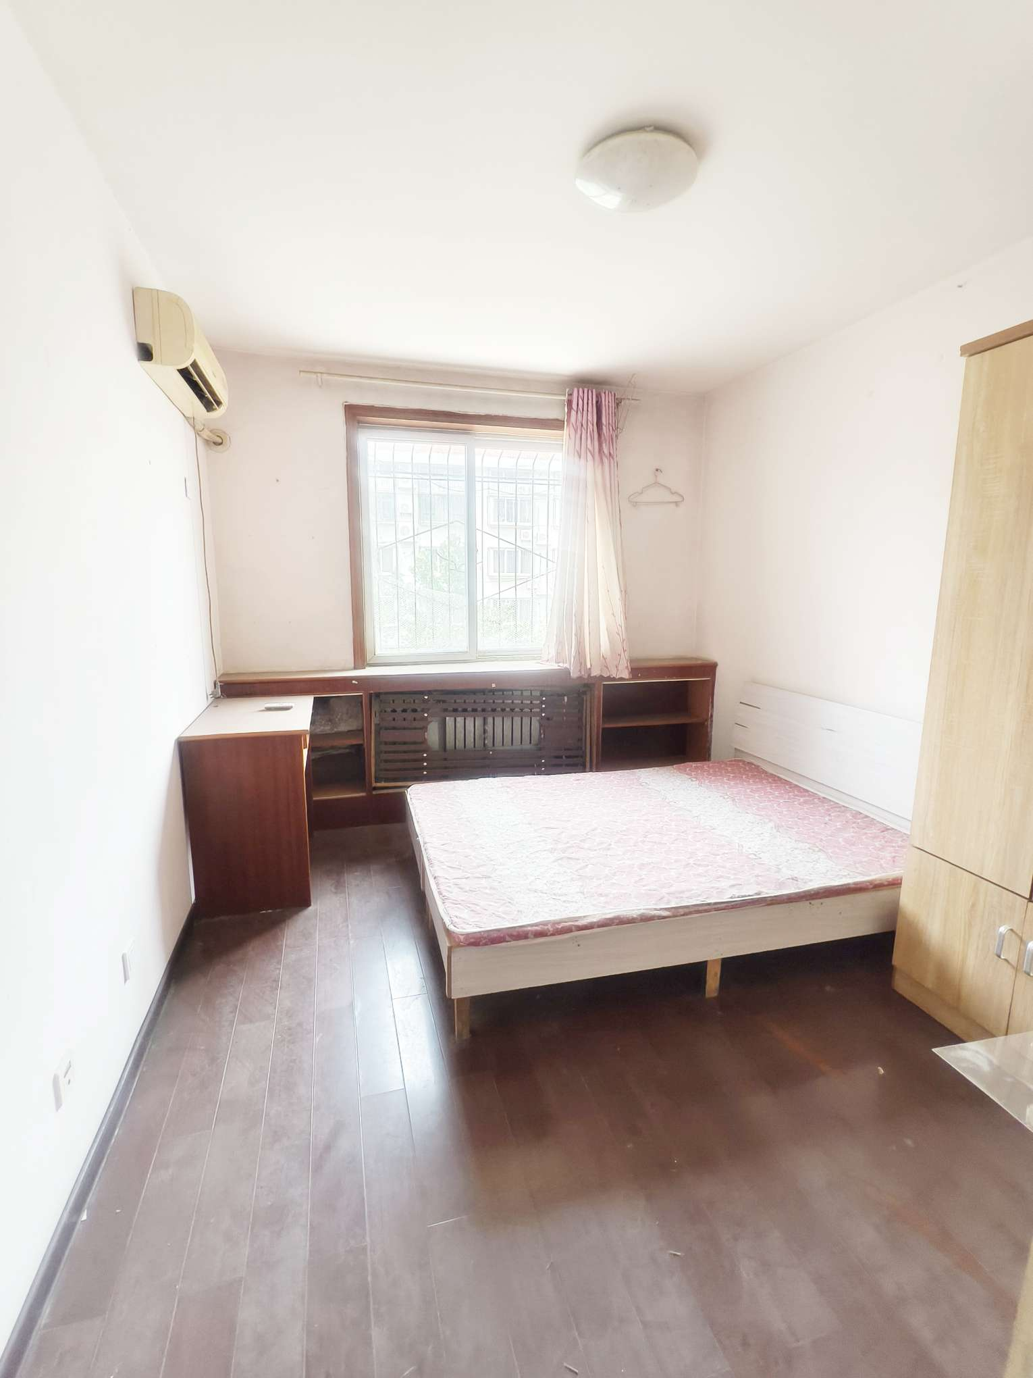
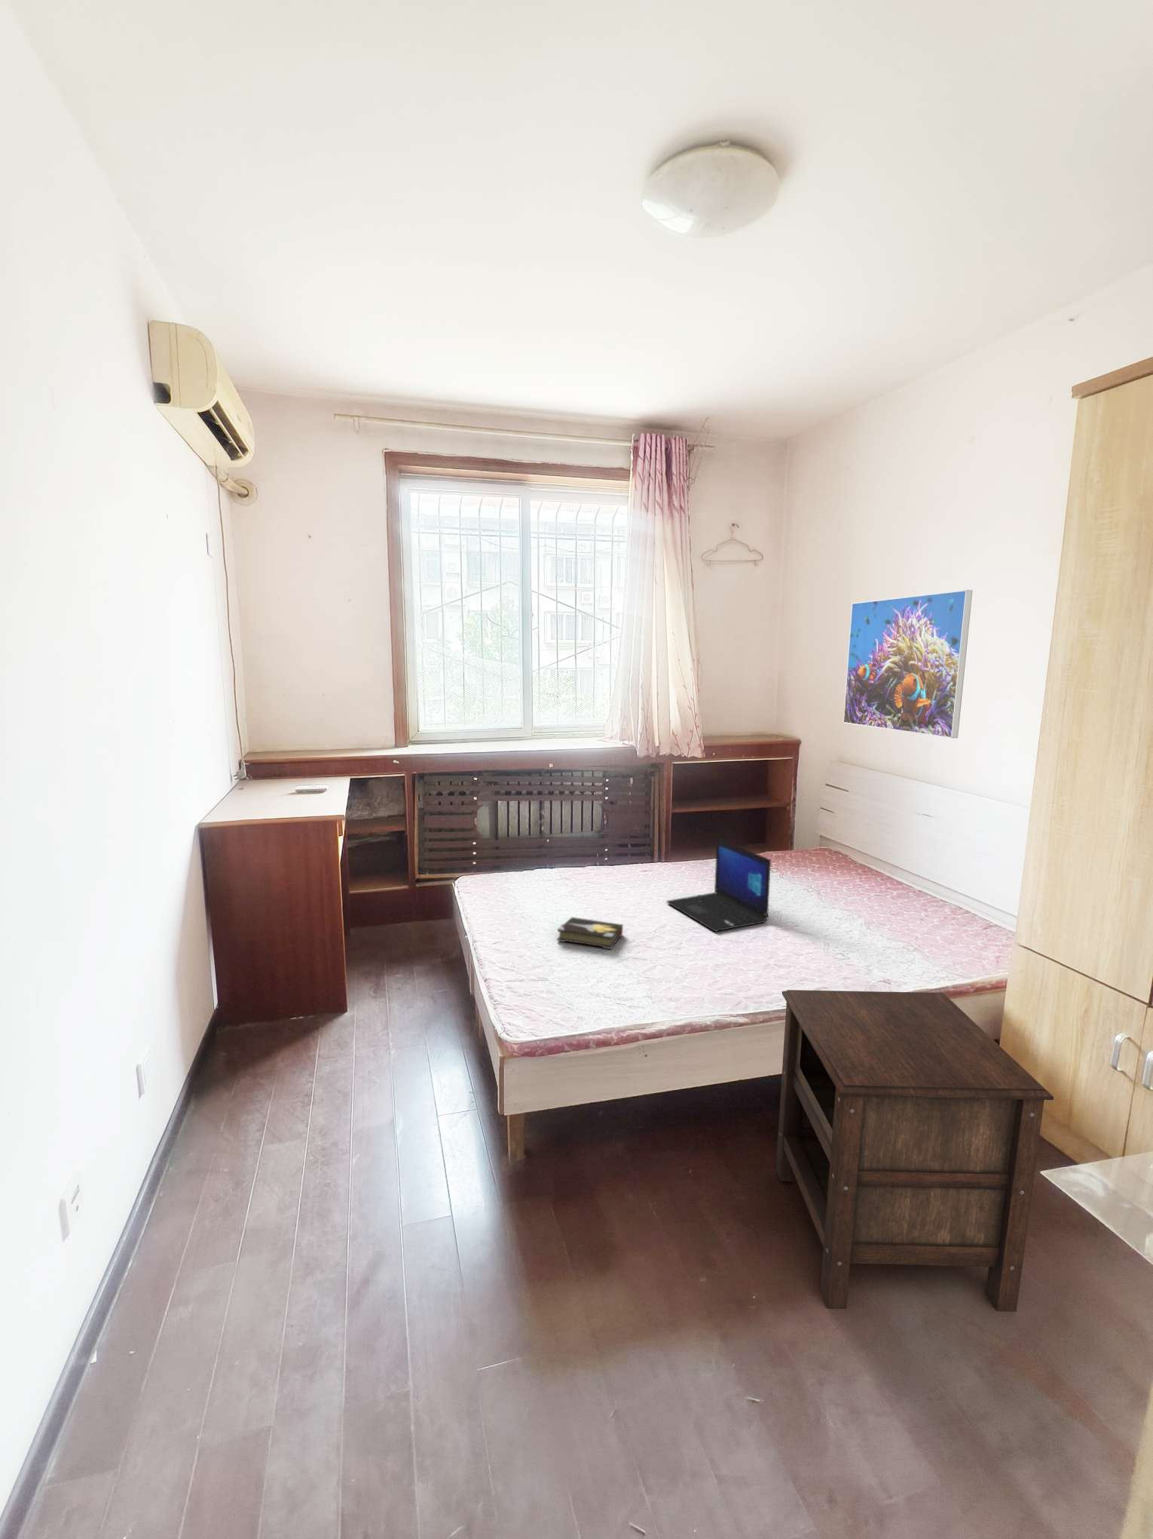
+ laptop [665,837,771,932]
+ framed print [843,589,973,739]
+ nightstand [775,989,1054,1312]
+ hardback book [556,916,624,950]
